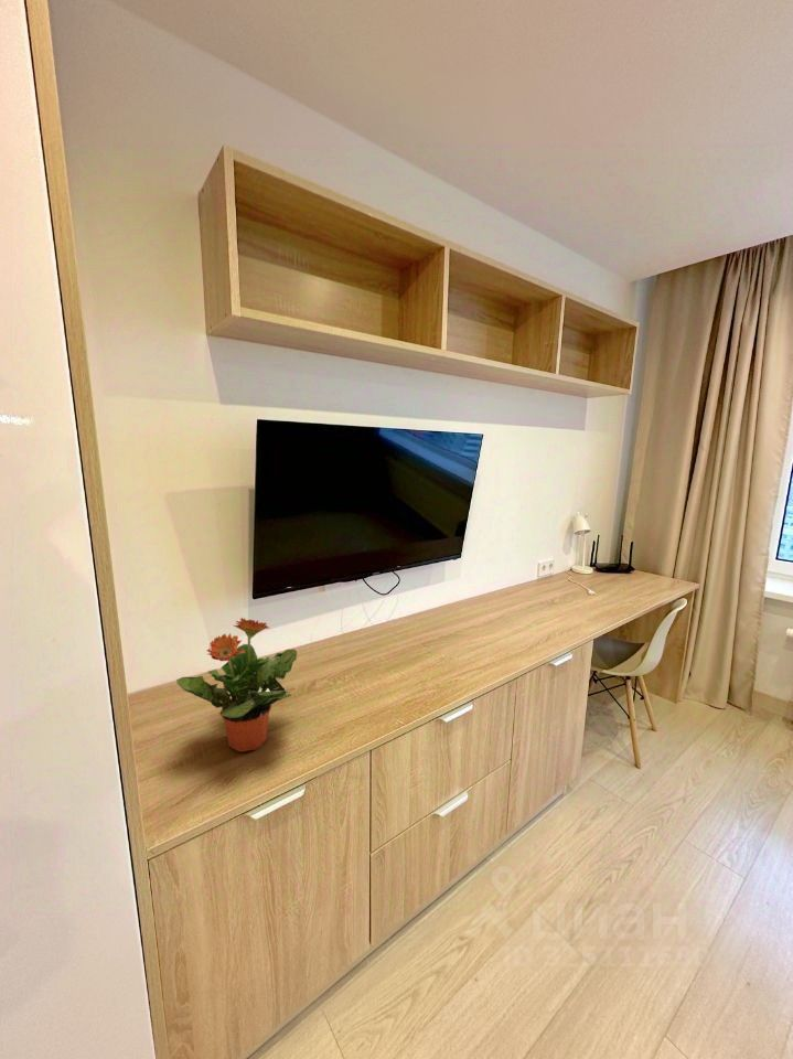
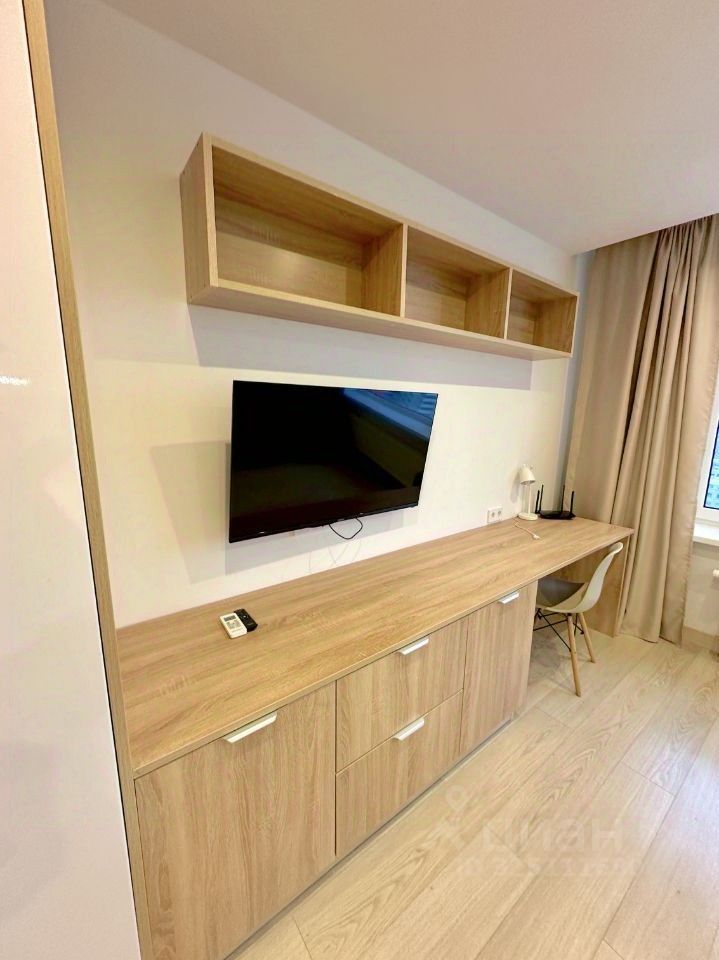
- potted plant [175,617,298,752]
